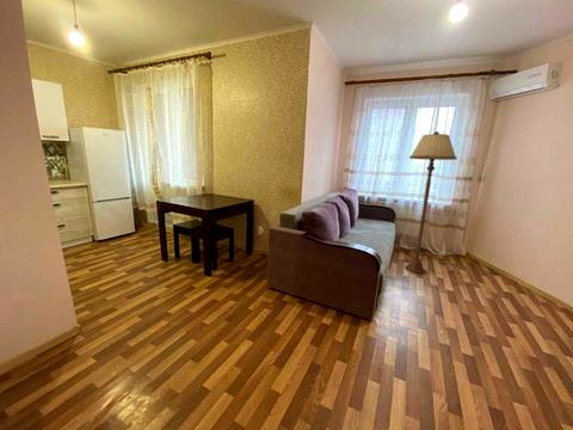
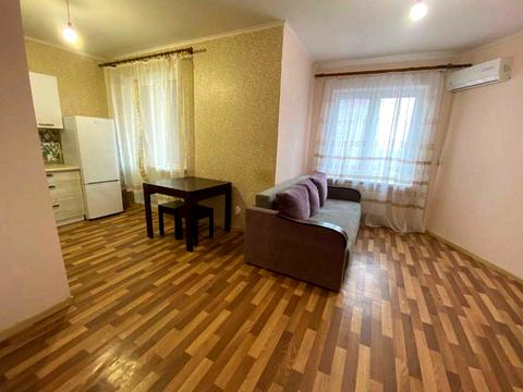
- floor lamp [403,130,458,275]
